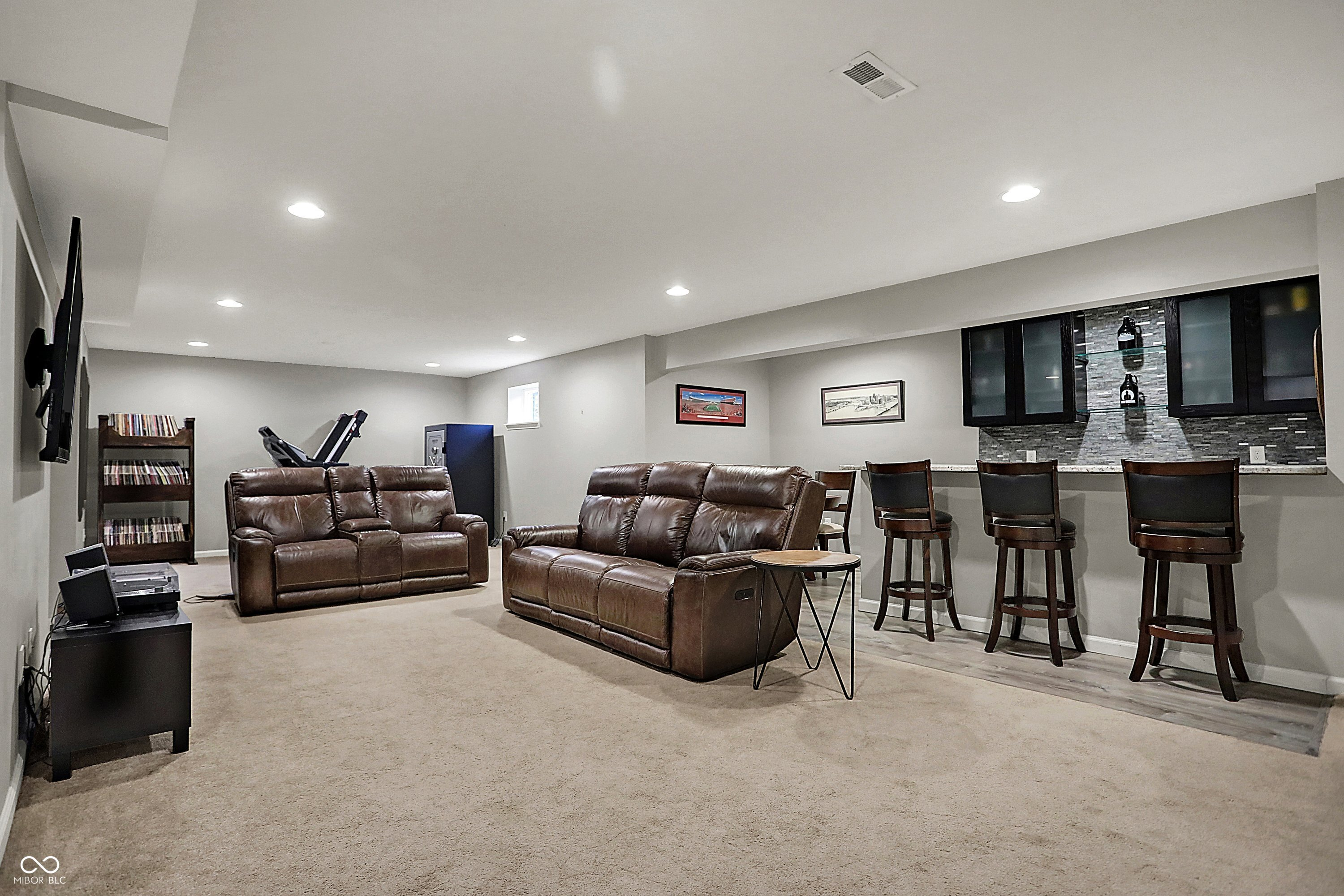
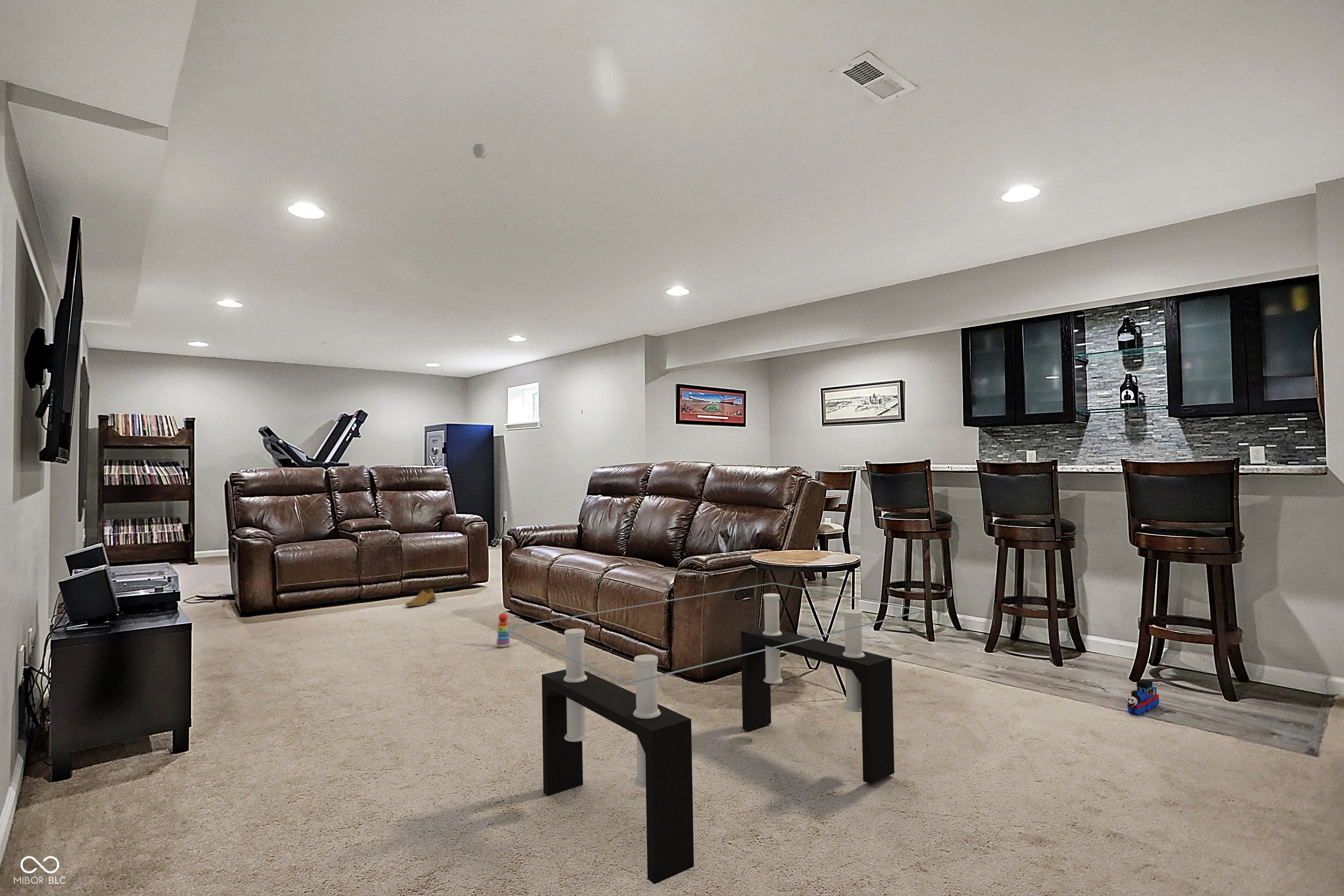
+ toy train [1126,678,1160,716]
+ shoe [405,588,436,607]
+ smoke detector [473,143,487,159]
+ coffee table [503,582,924,885]
+ stacking toy [495,613,511,648]
